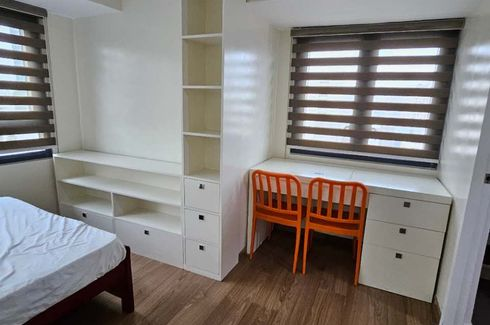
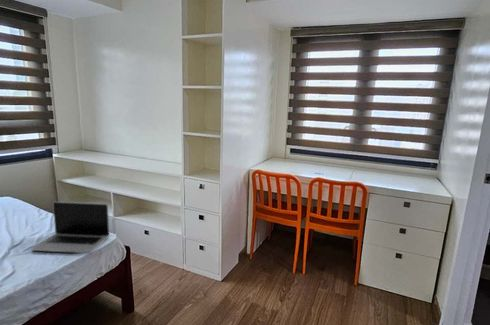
+ laptop [30,201,110,254]
